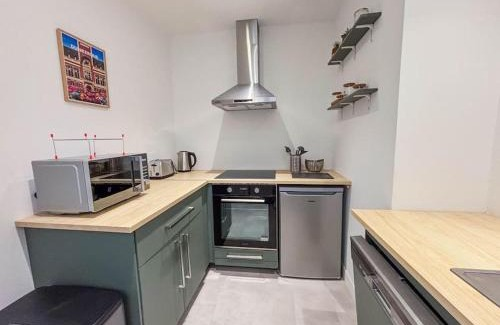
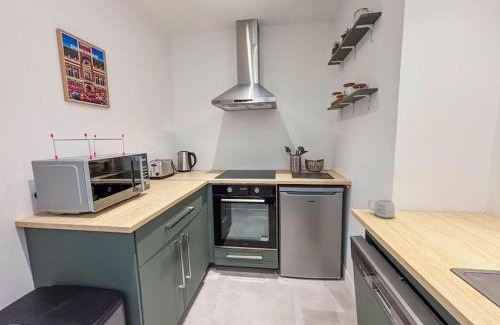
+ mug [367,198,396,219]
